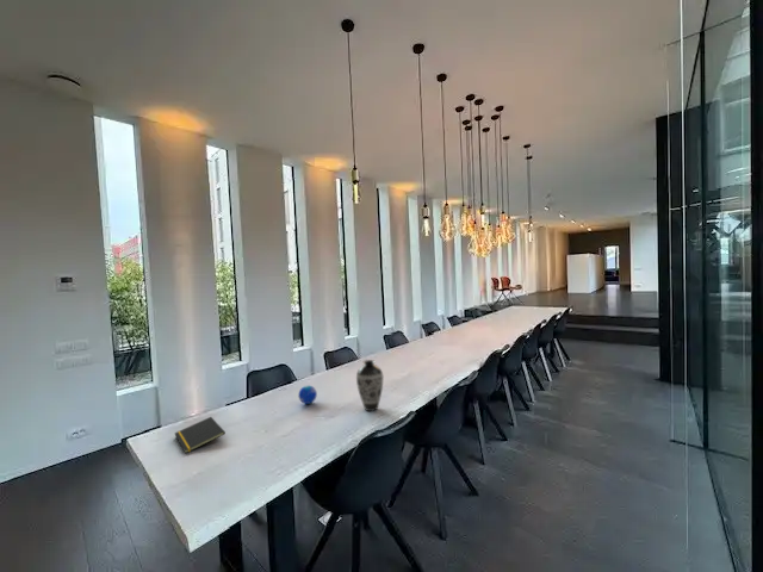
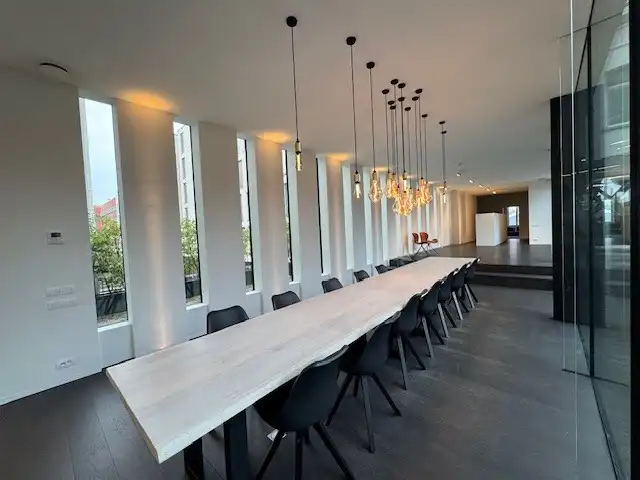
- notepad [174,416,227,455]
- decorative orb [297,384,318,405]
- decorative vase [355,359,385,412]
